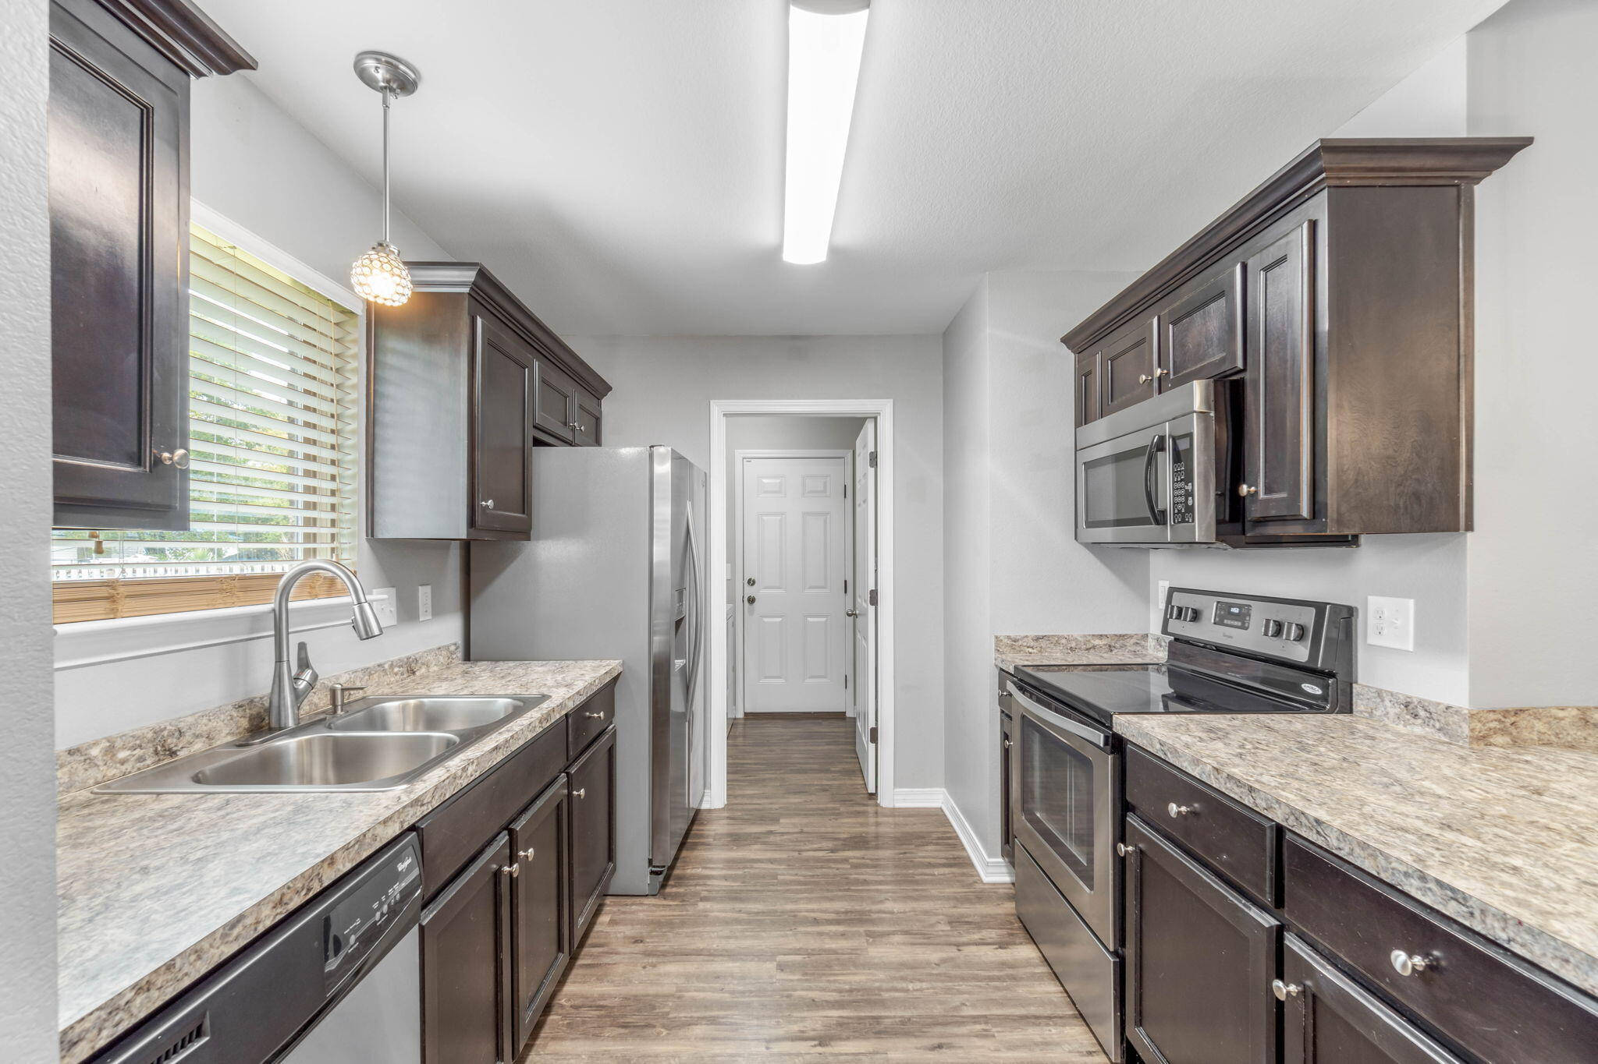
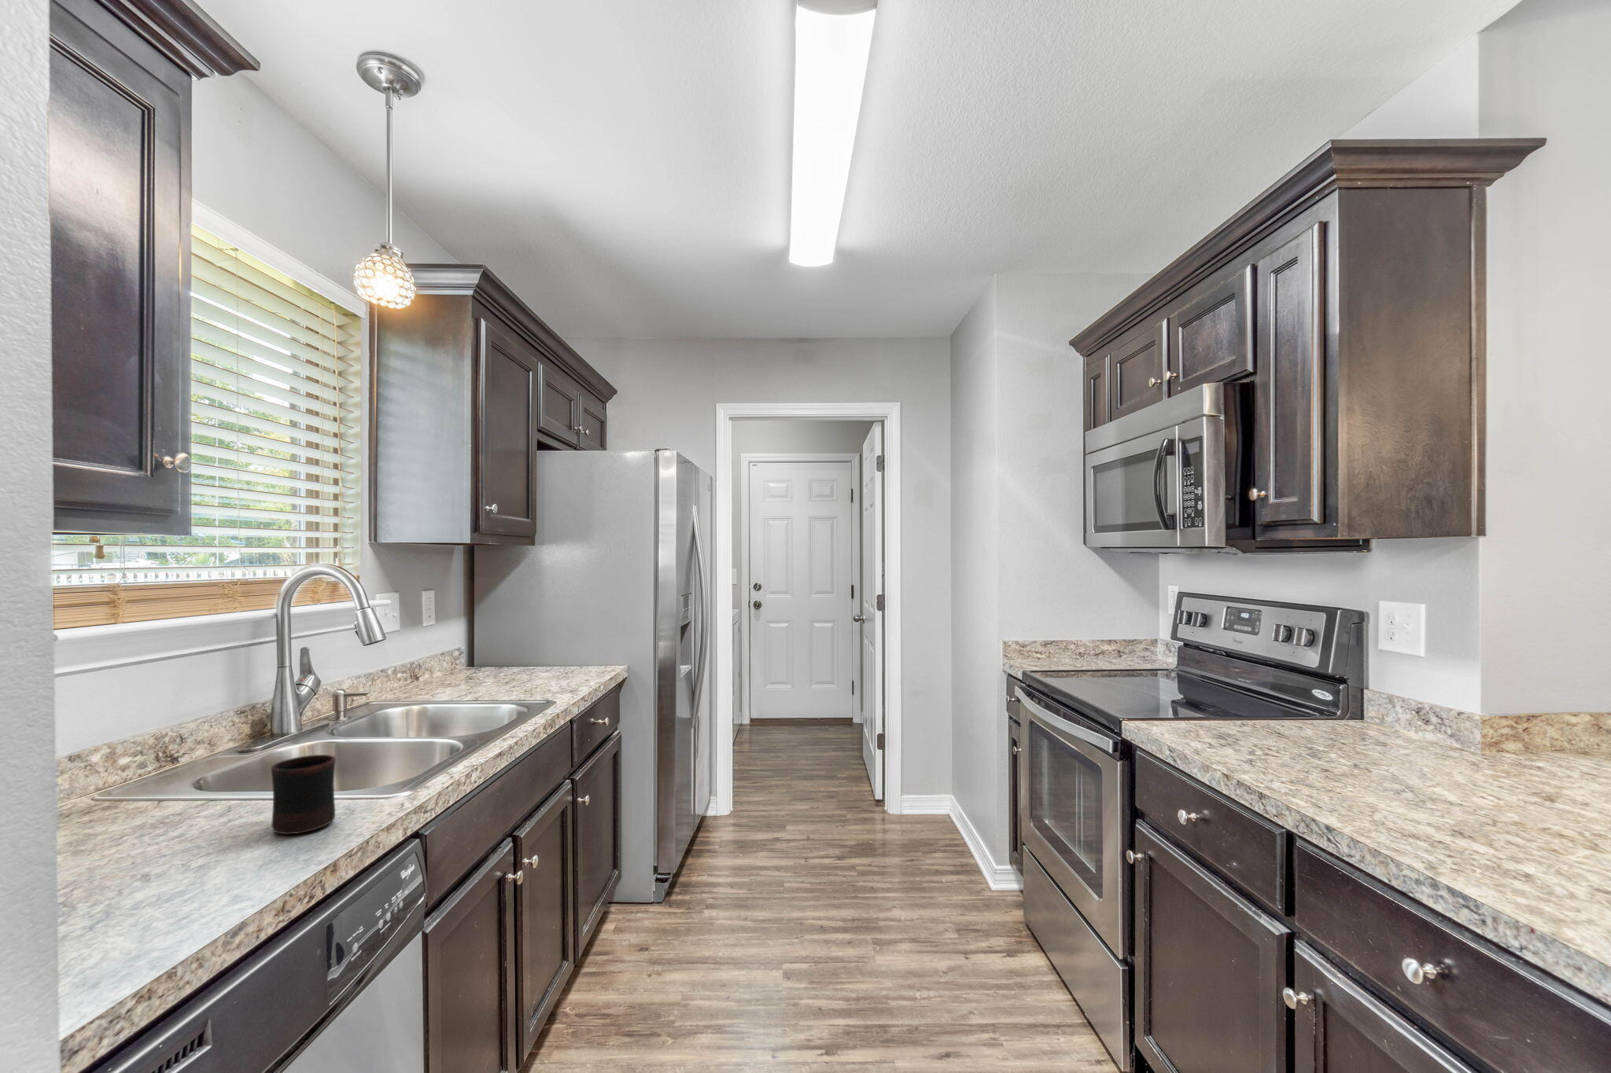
+ mug [271,753,337,835]
